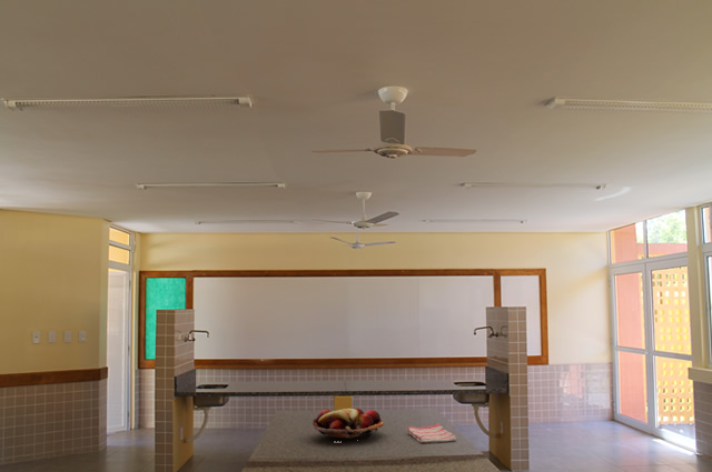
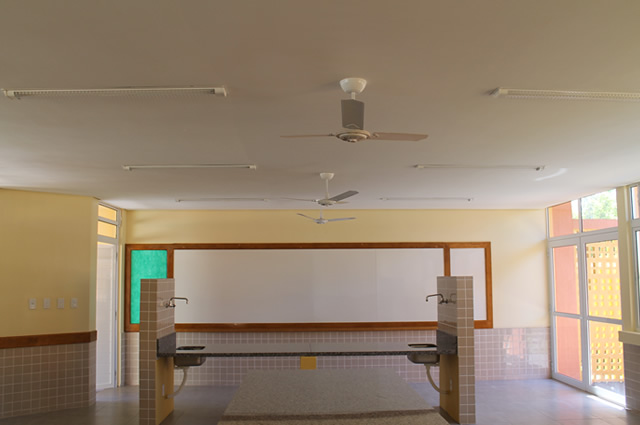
- dish towel [407,422,457,444]
- fruit basket [313,408,385,441]
